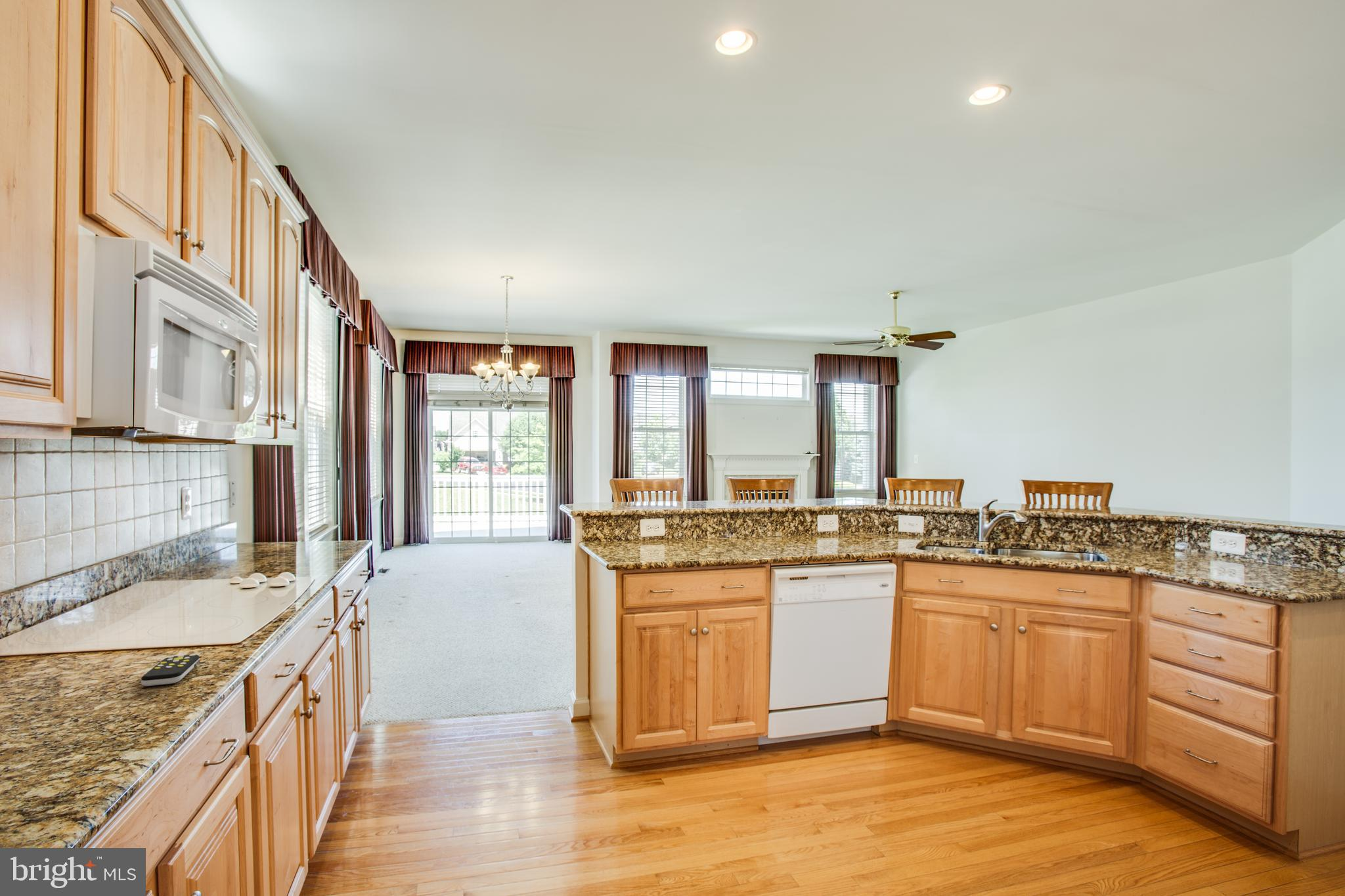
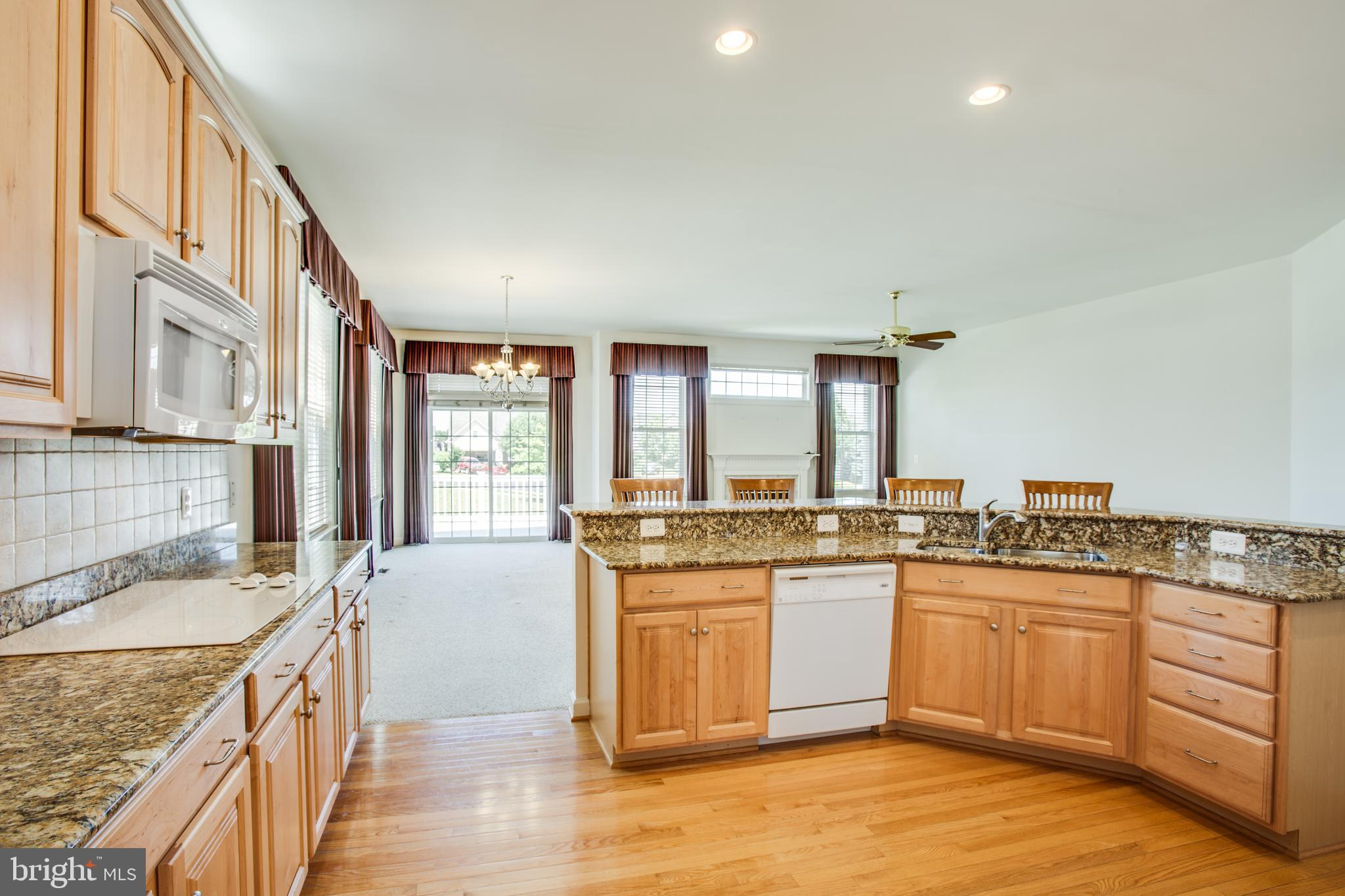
- remote control [141,653,200,687]
